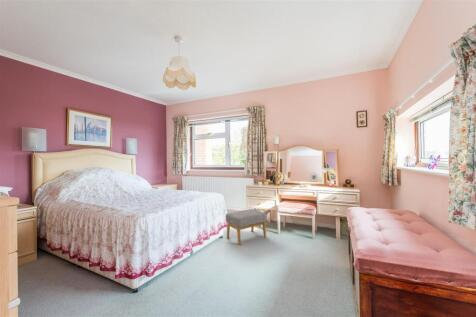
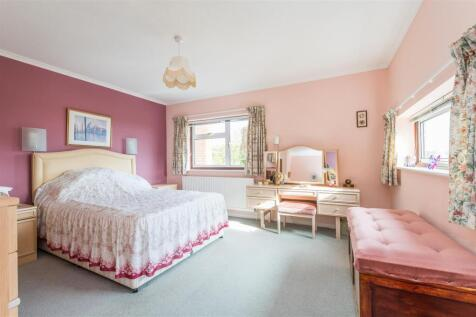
- footstool [225,208,268,246]
